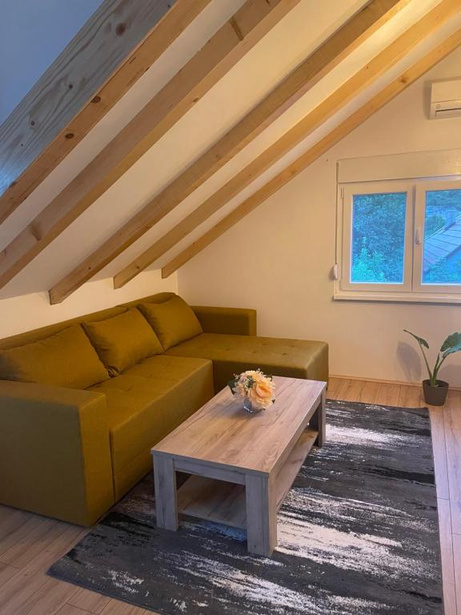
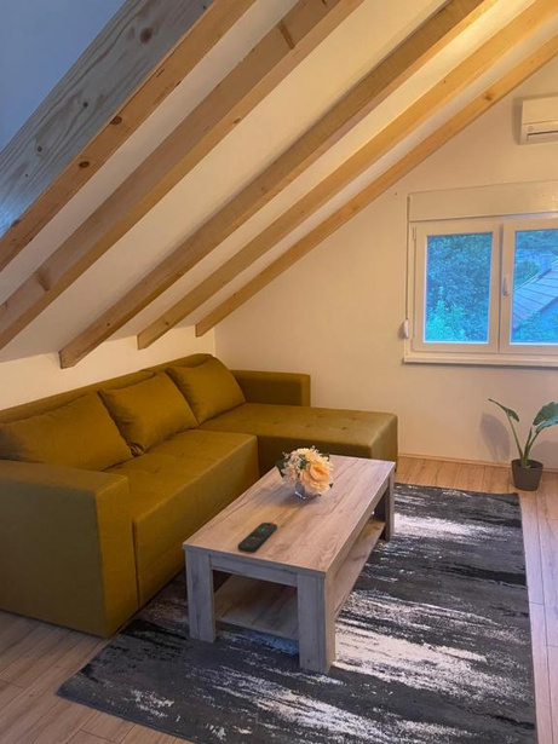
+ remote control [236,521,278,553]
